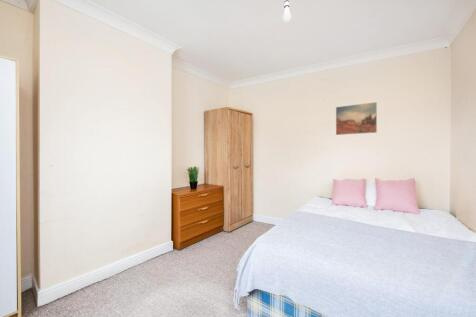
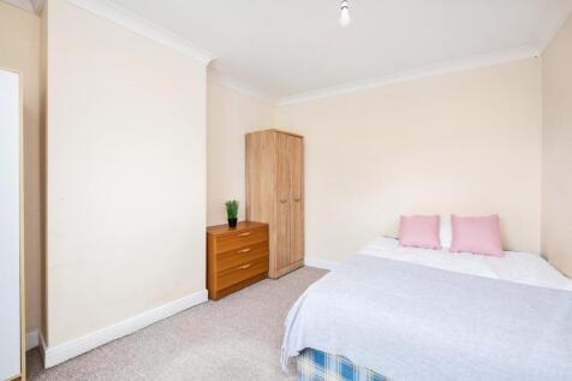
- wall art [335,101,378,136]
